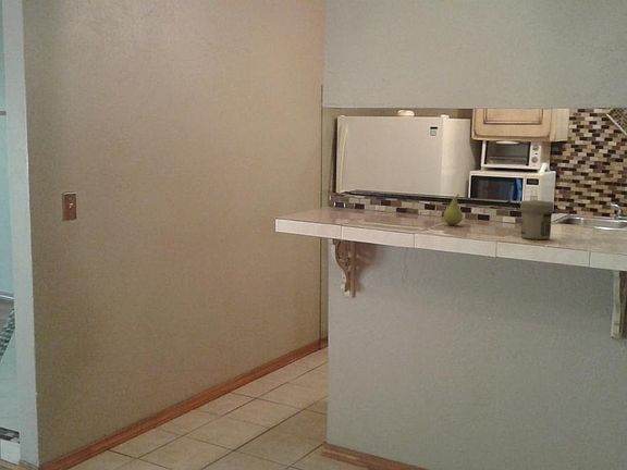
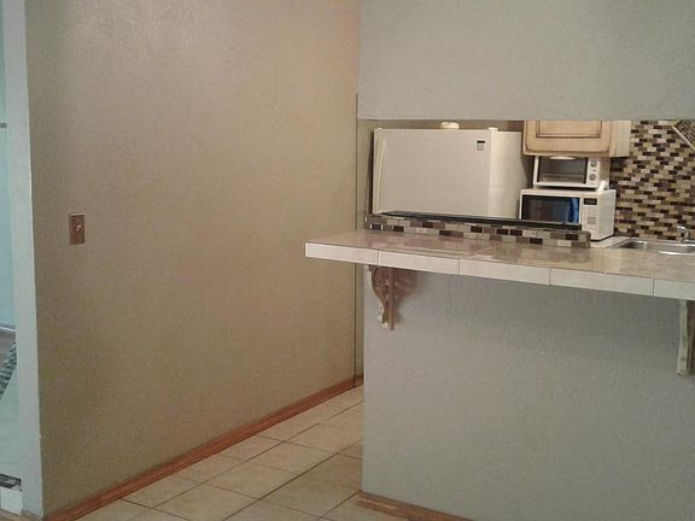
- fruit [443,193,464,226]
- jar [519,199,554,240]
